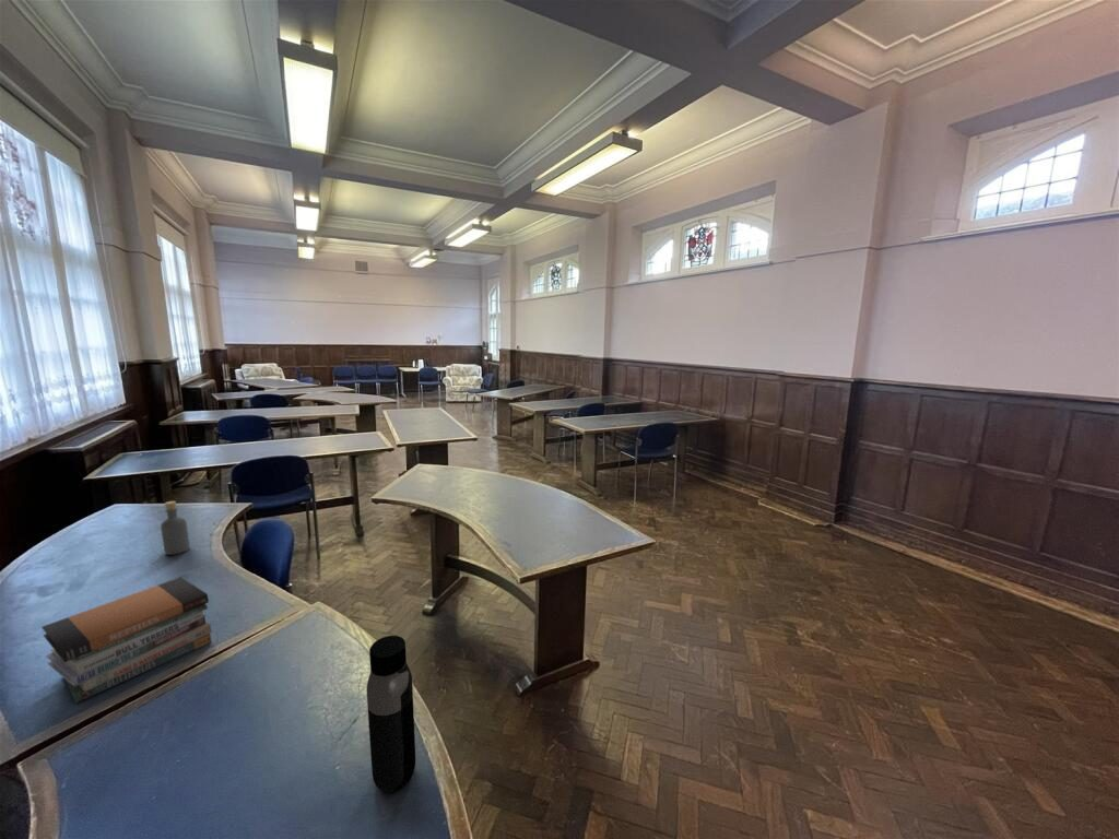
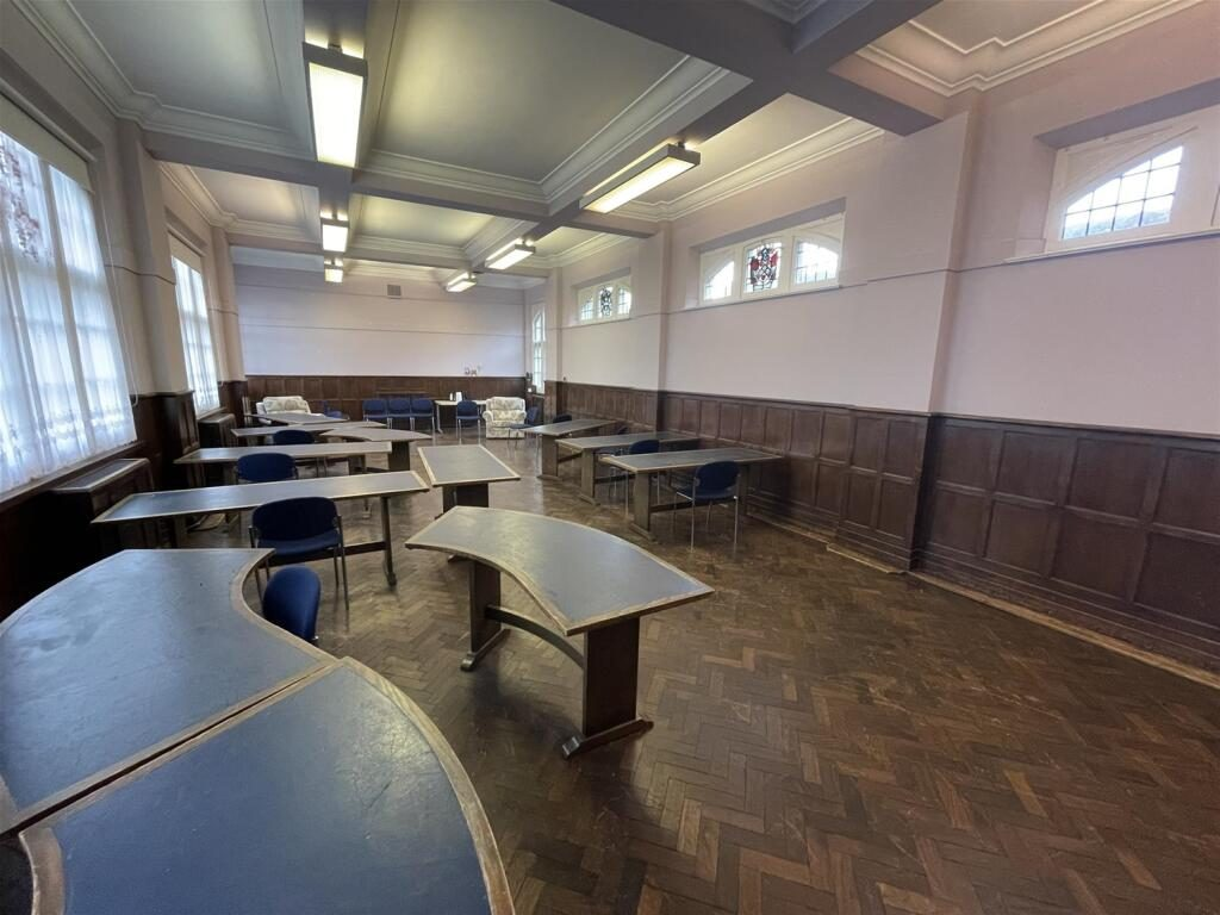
- book stack [40,576,213,704]
- water bottle [365,635,416,793]
- bottle [160,500,191,556]
